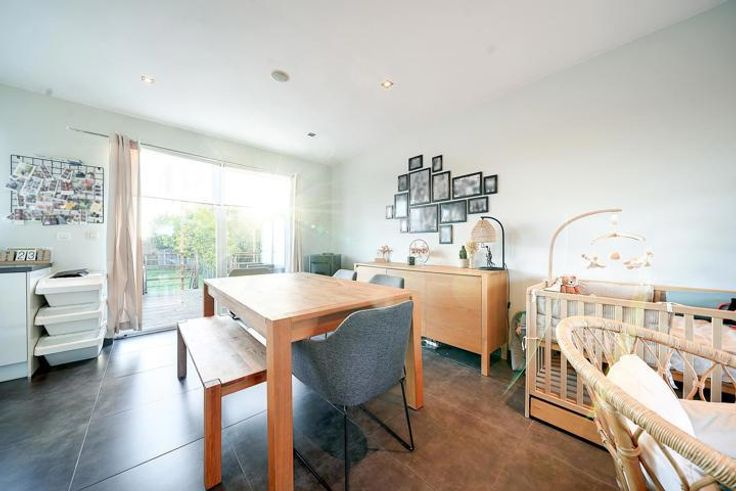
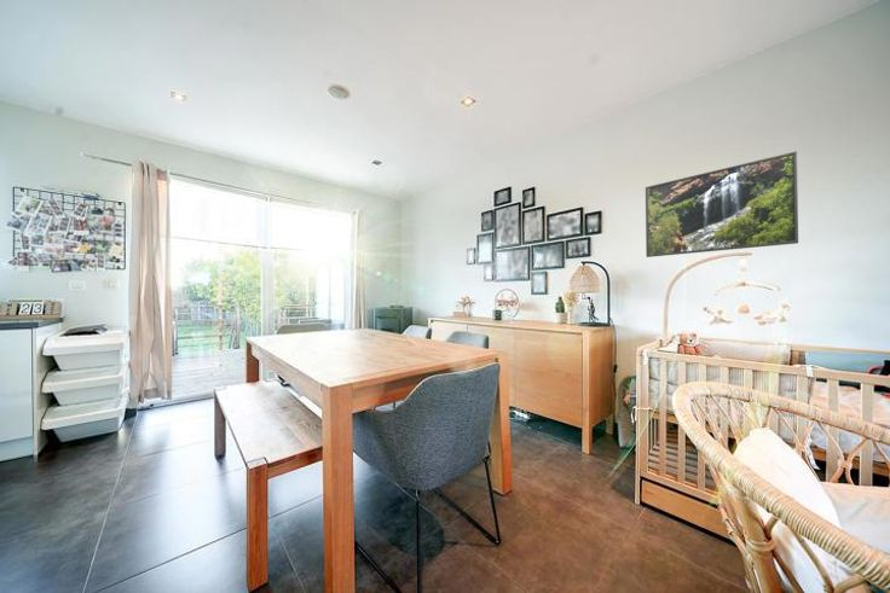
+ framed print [645,150,799,258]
